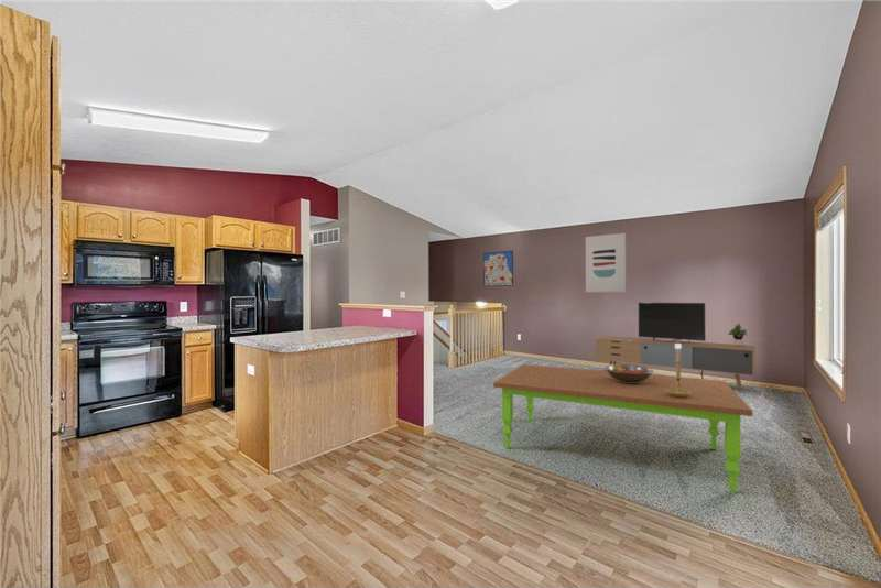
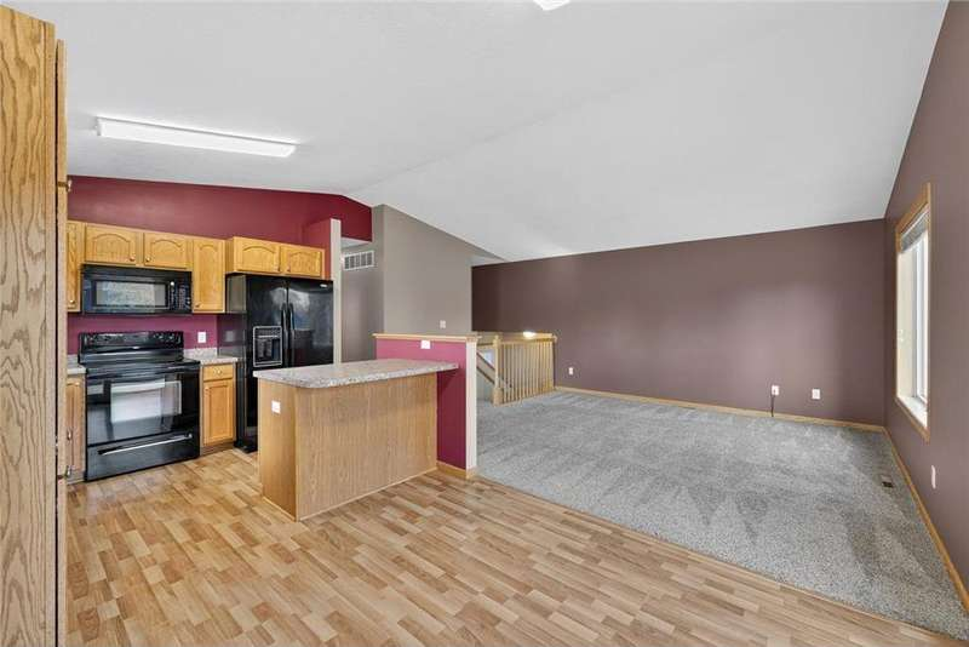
- wall art [482,250,514,287]
- media console [595,302,757,391]
- dining table [492,363,753,493]
- wall art [585,232,627,293]
- fruit bowl [605,363,654,383]
- candle holder [665,344,692,398]
